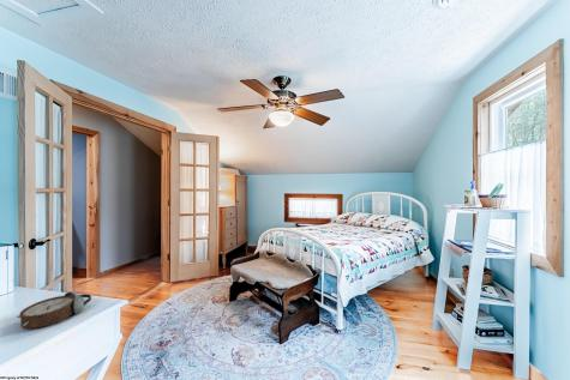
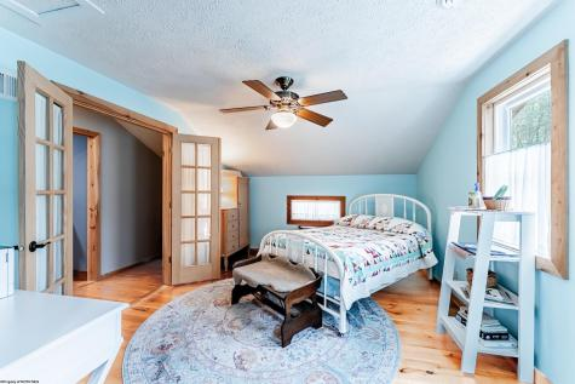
- alarm clock [16,290,92,330]
